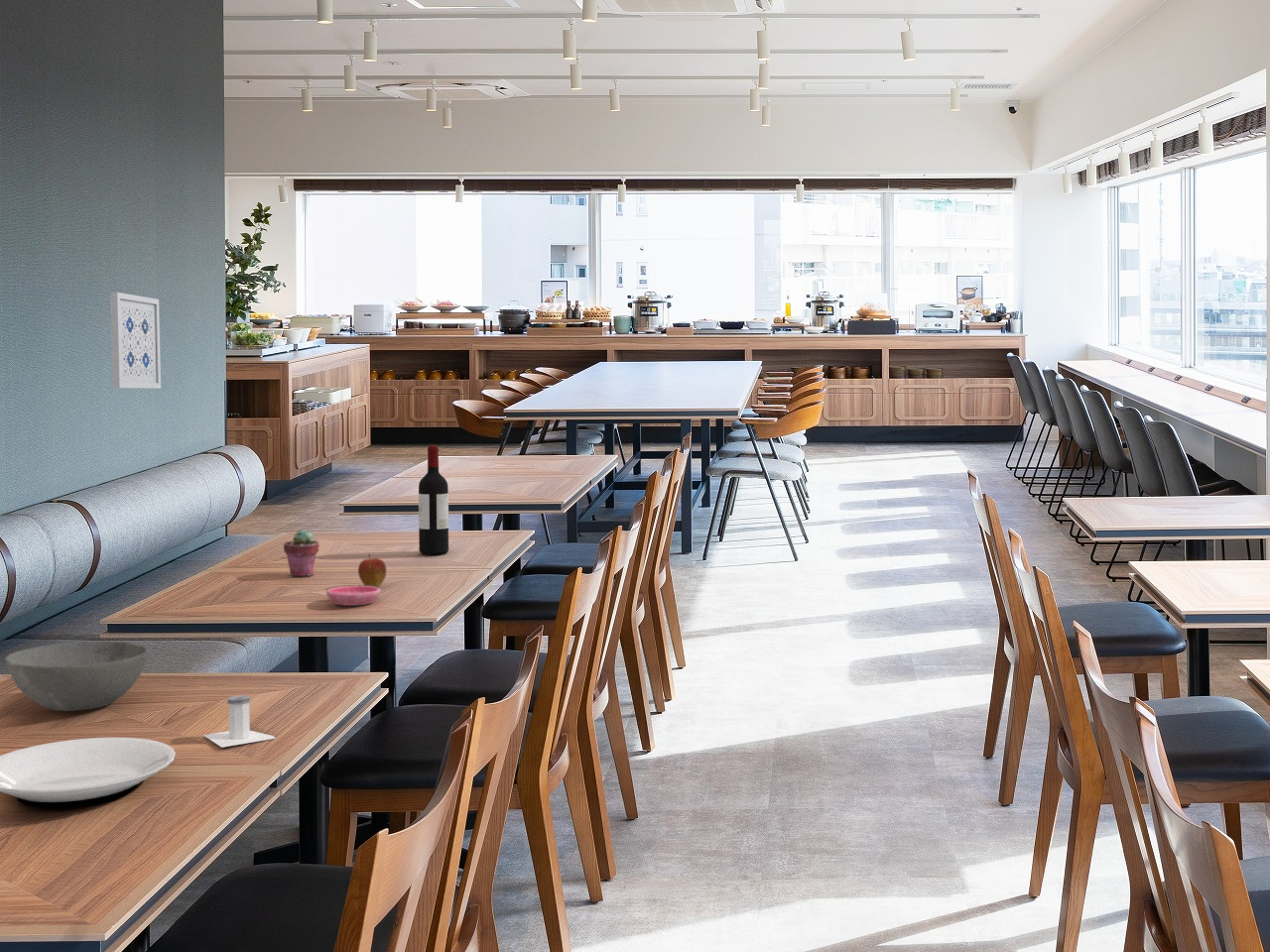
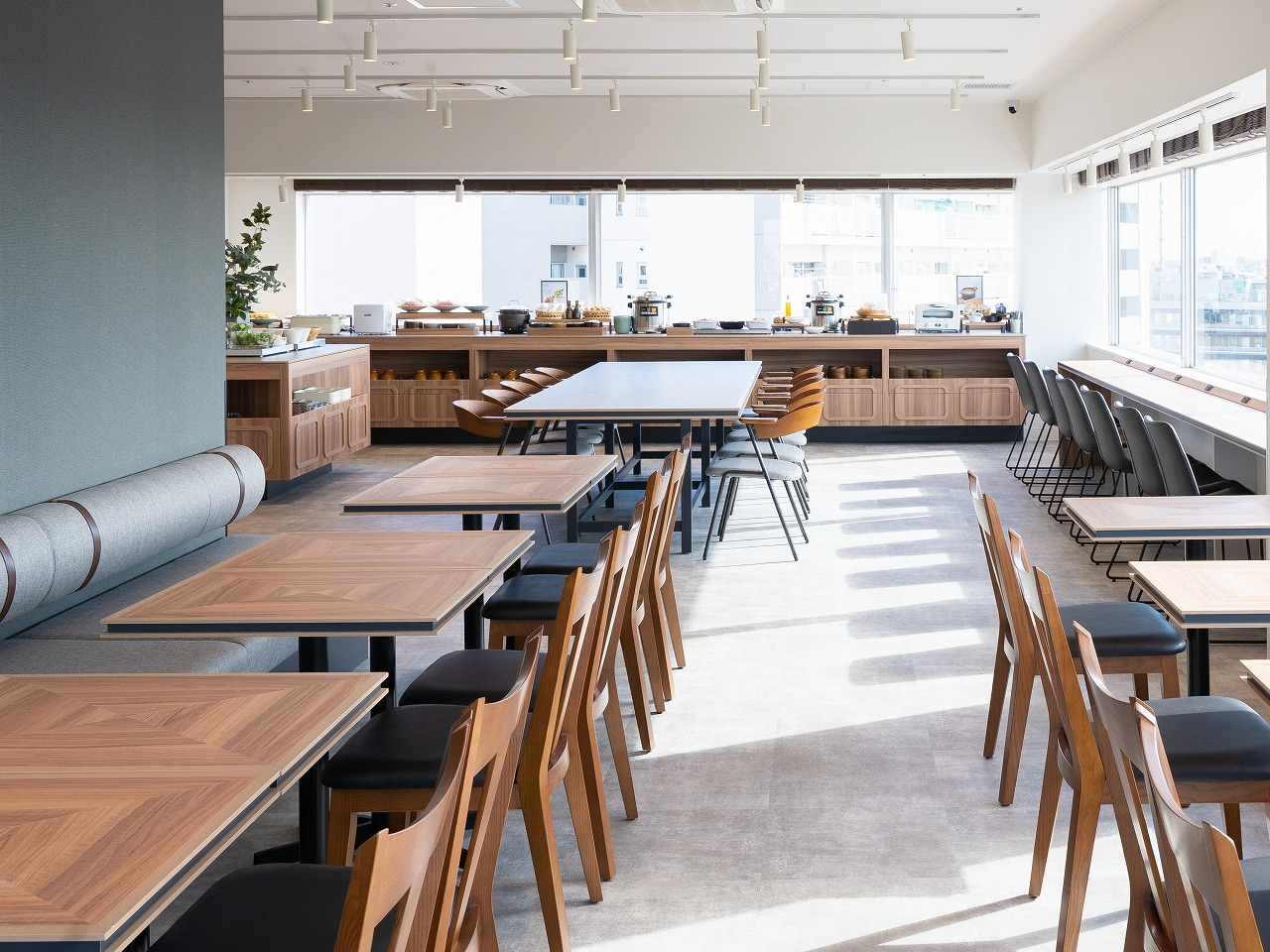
- wall art [109,292,162,390]
- plate [0,737,177,809]
- fruit [357,552,388,587]
- salt shaker [202,694,277,748]
- bowl [4,641,149,712]
- potted succulent [283,529,320,577]
- saucer [325,585,382,607]
- wine bottle [418,444,449,555]
